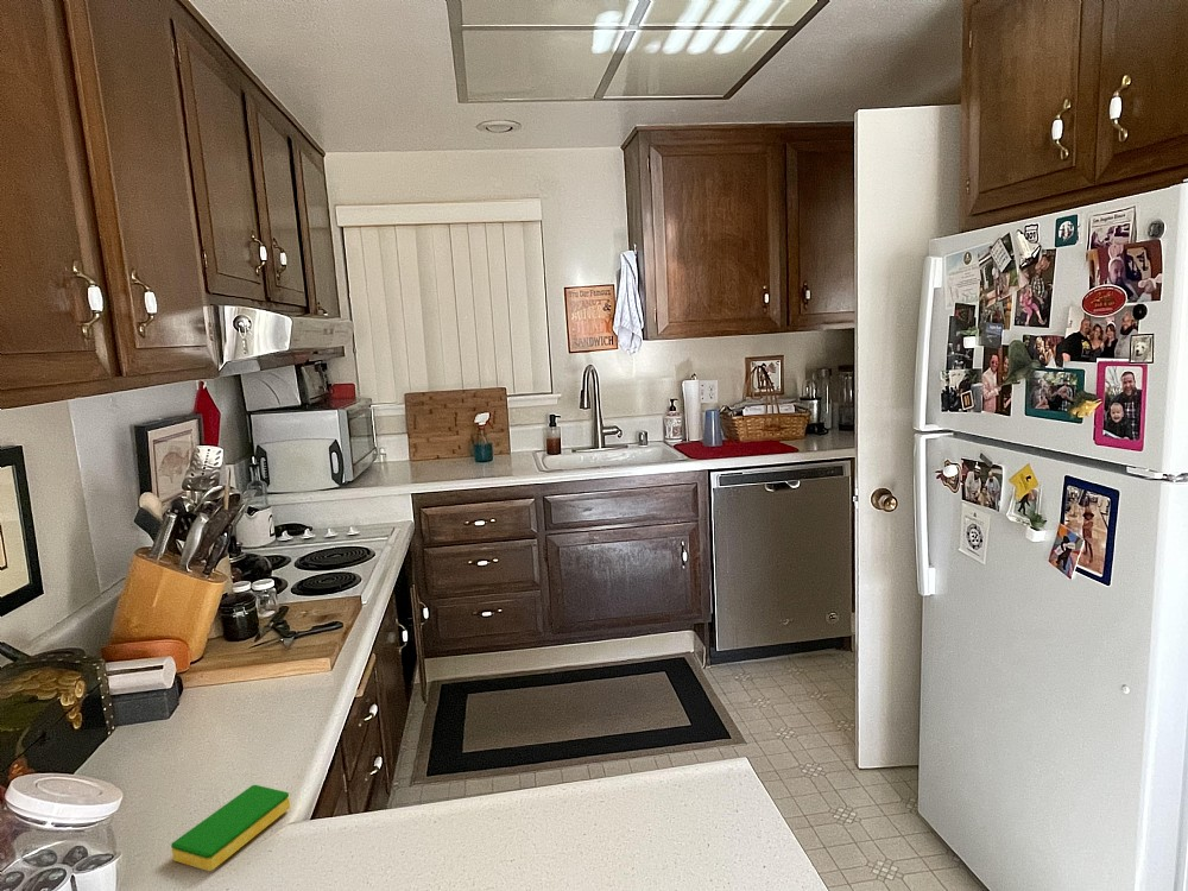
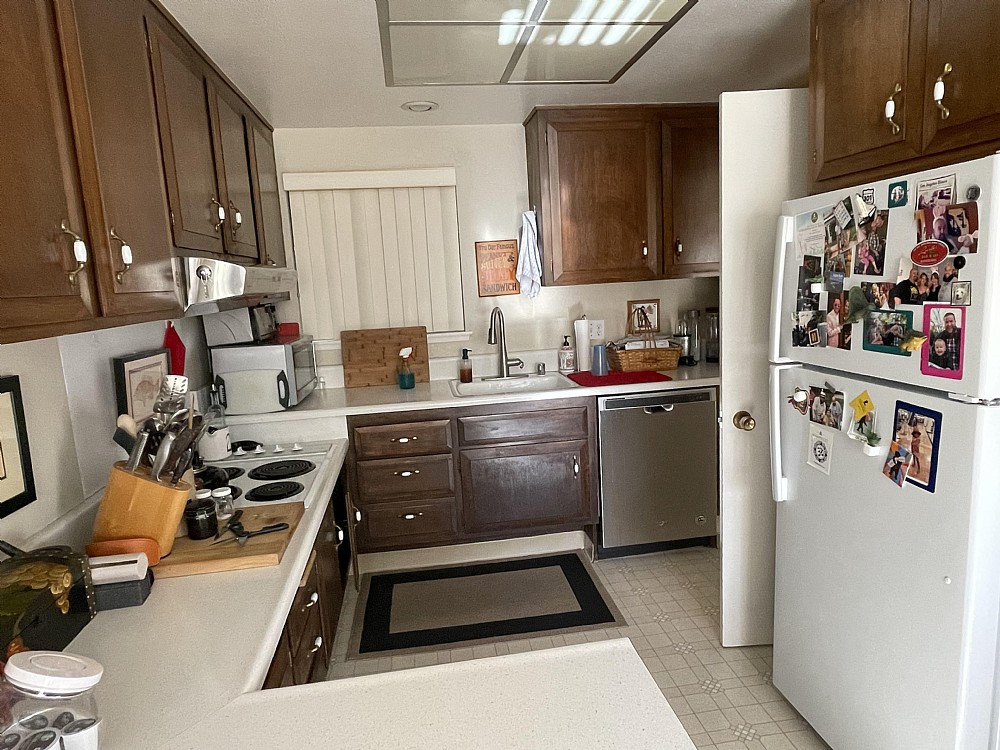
- dish sponge [170,784,291,872]
